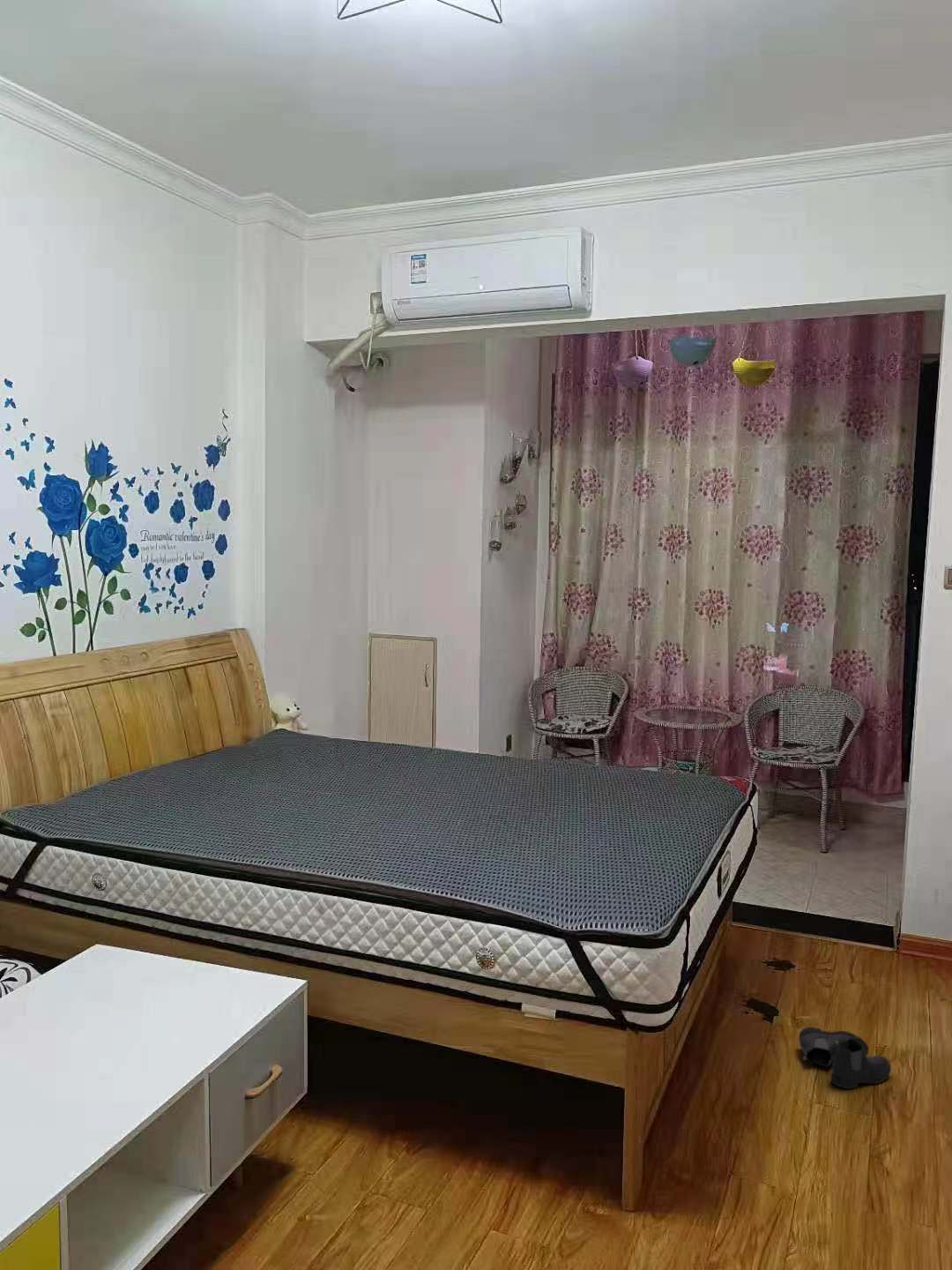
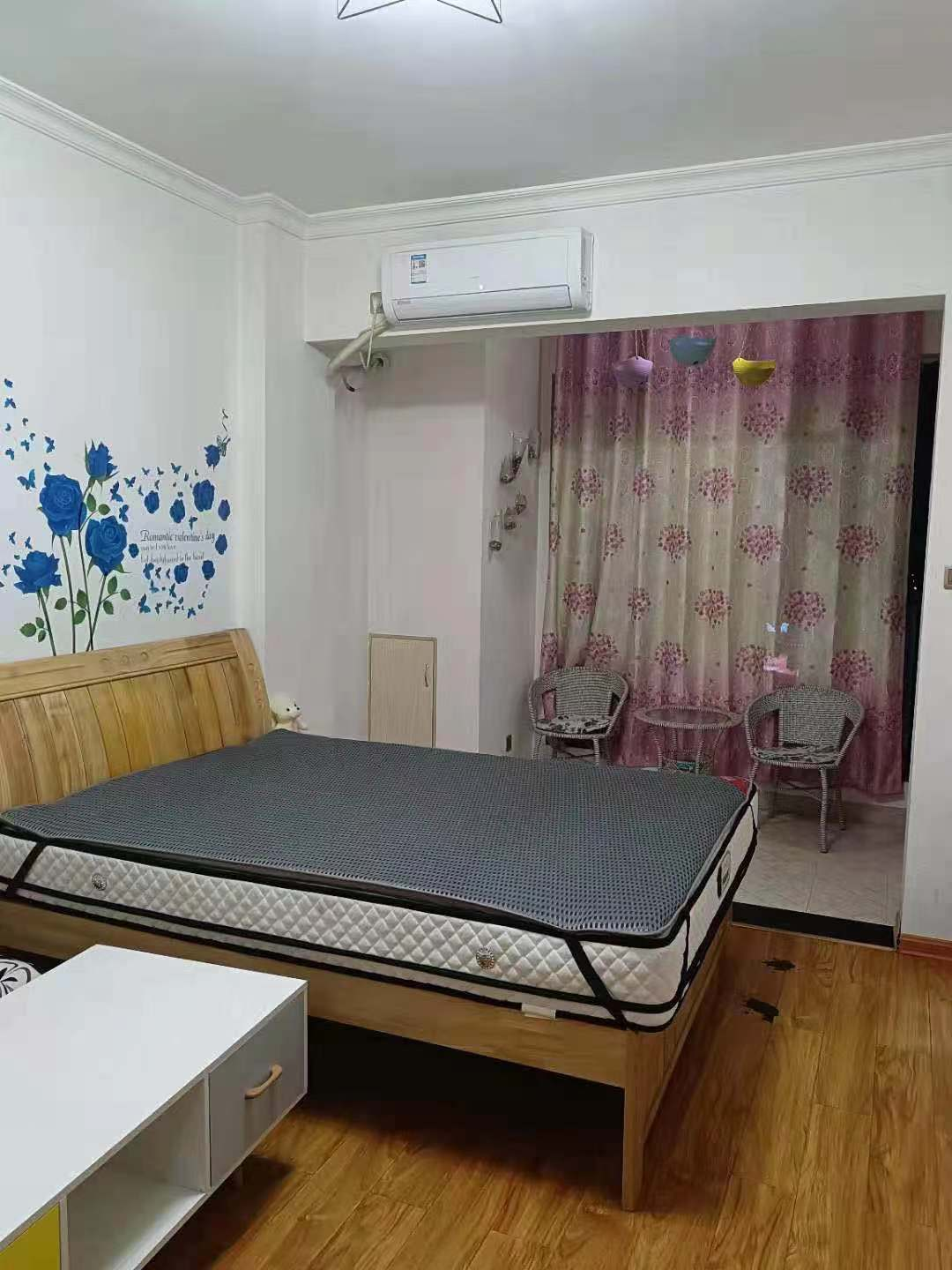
- boots [798,1027,892,1090]
